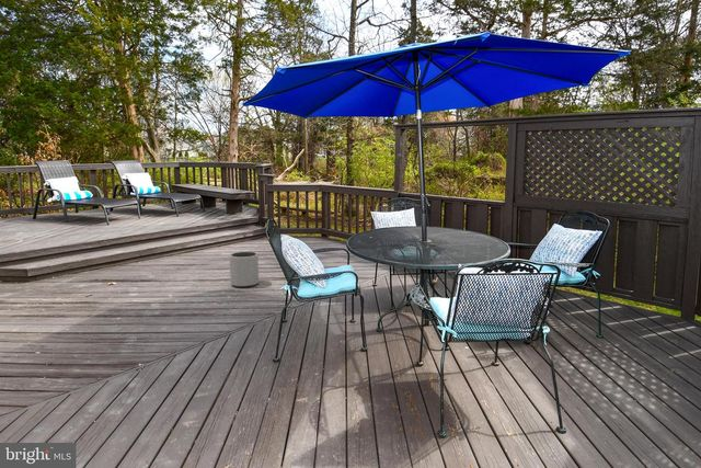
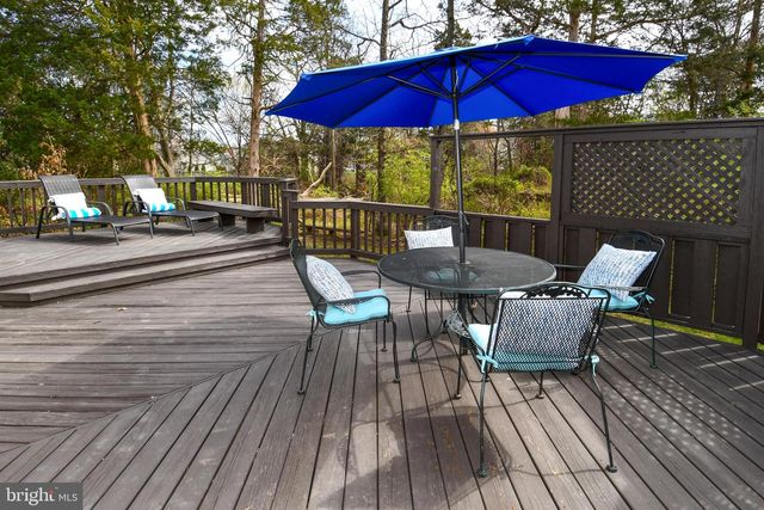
- plant pot [229,251,260,288]
